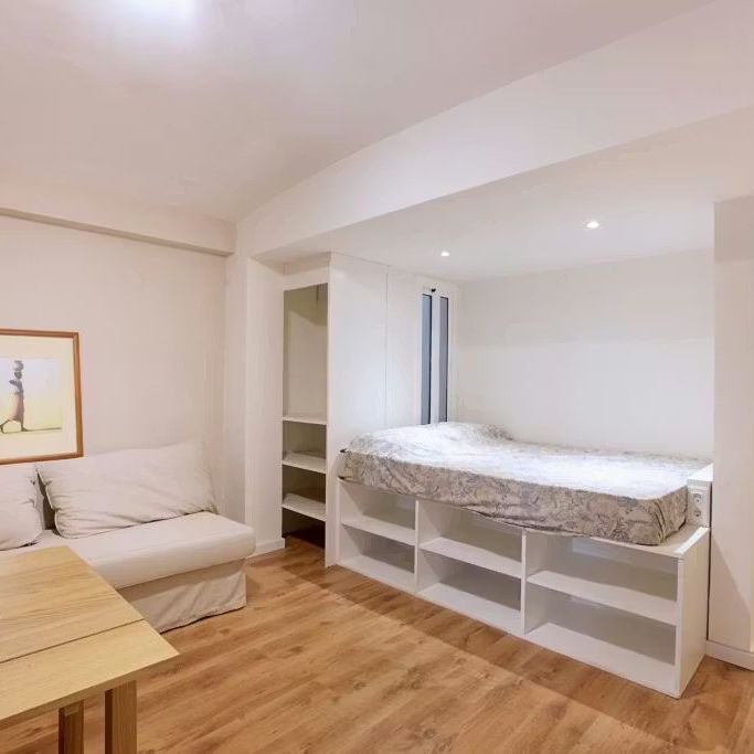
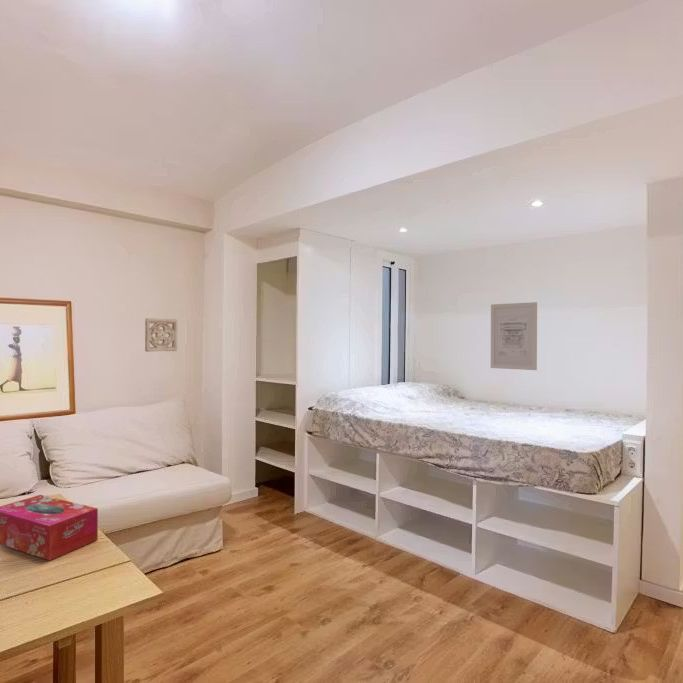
+ tissue box [0,494,99,562]
+ wall art [490,301,538,371]
+ wall ornament [144,317,178,353]
